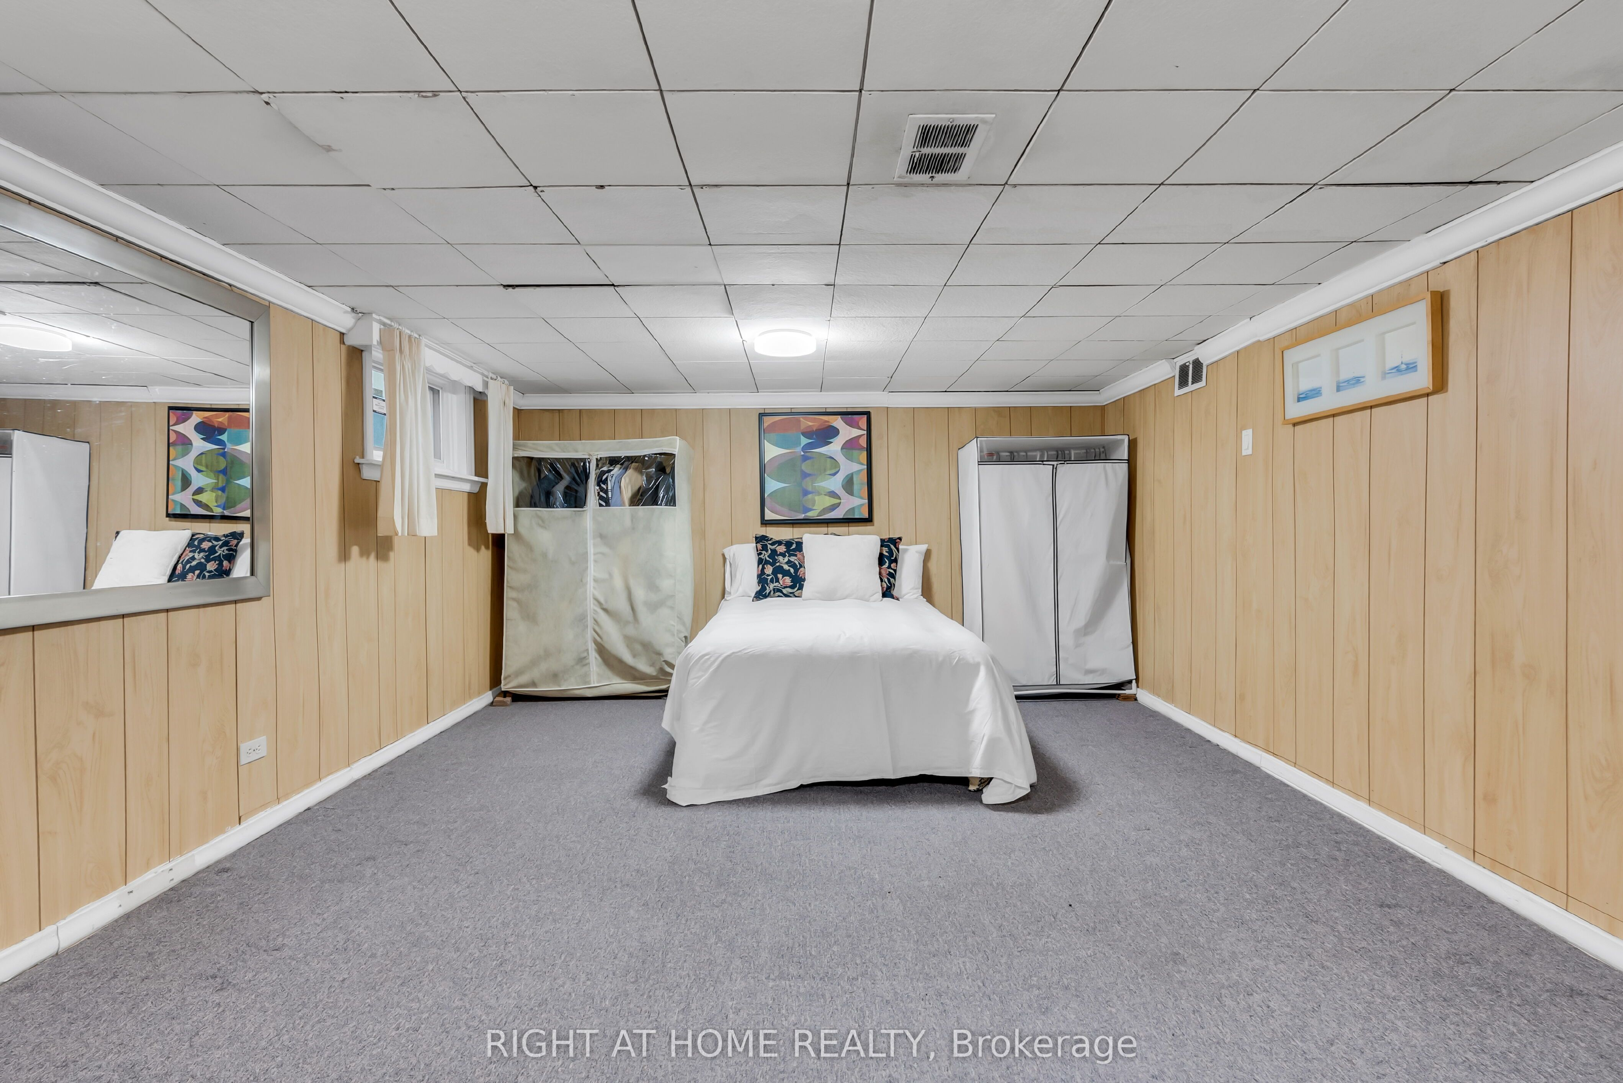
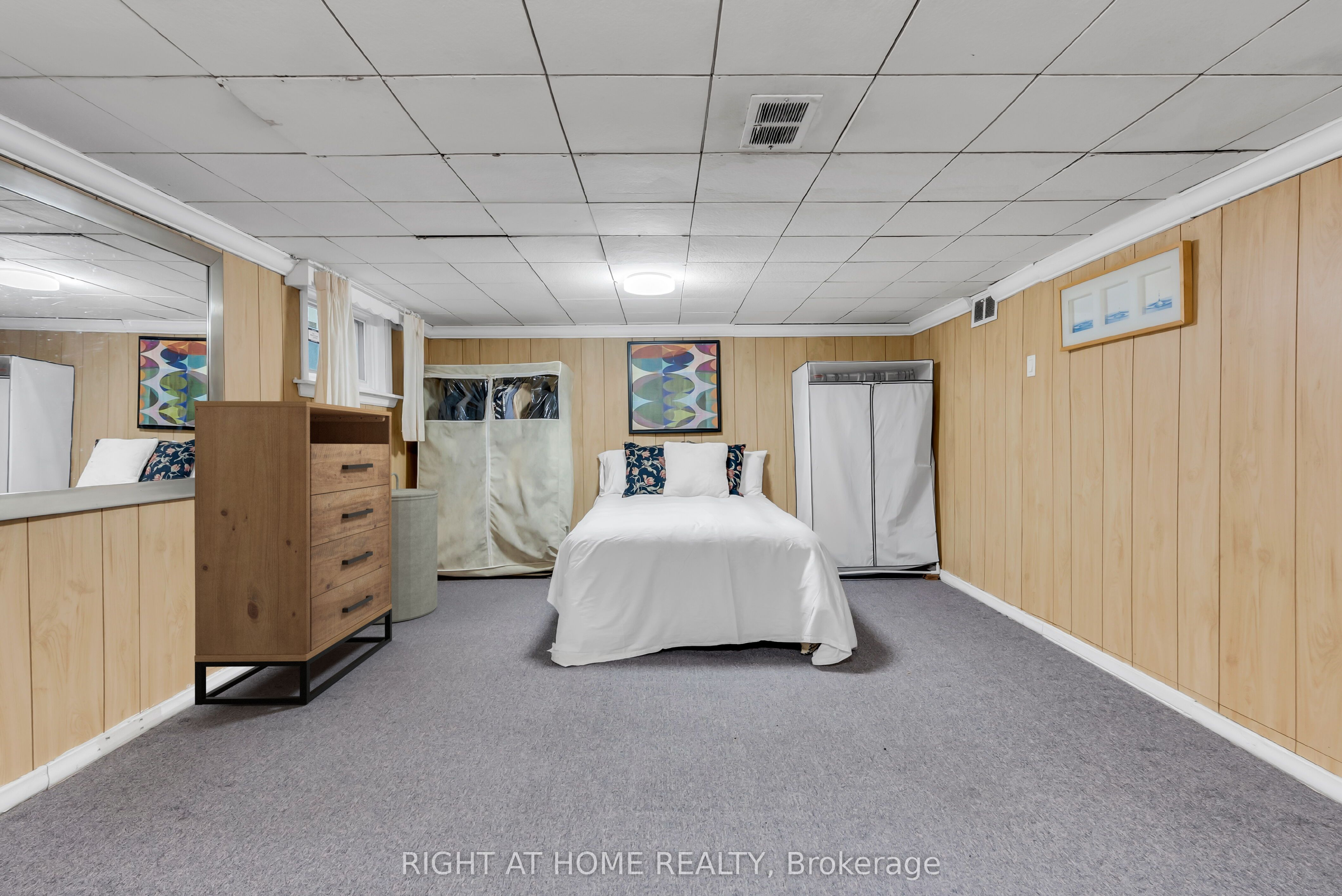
+ laundry hamper [374,472,439,624]
+ dresser [194,401,392,705]
